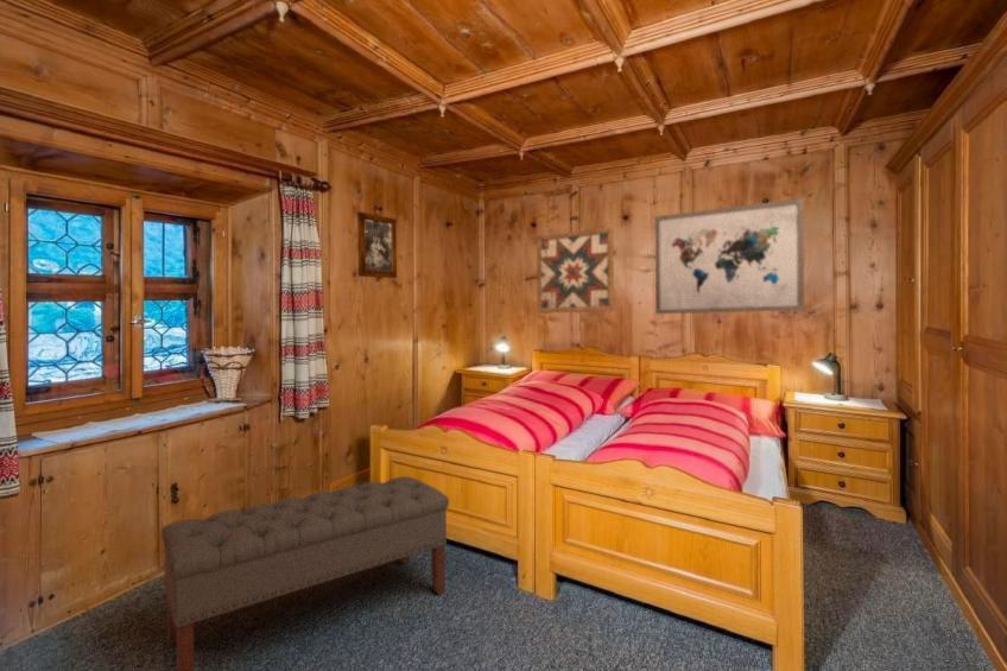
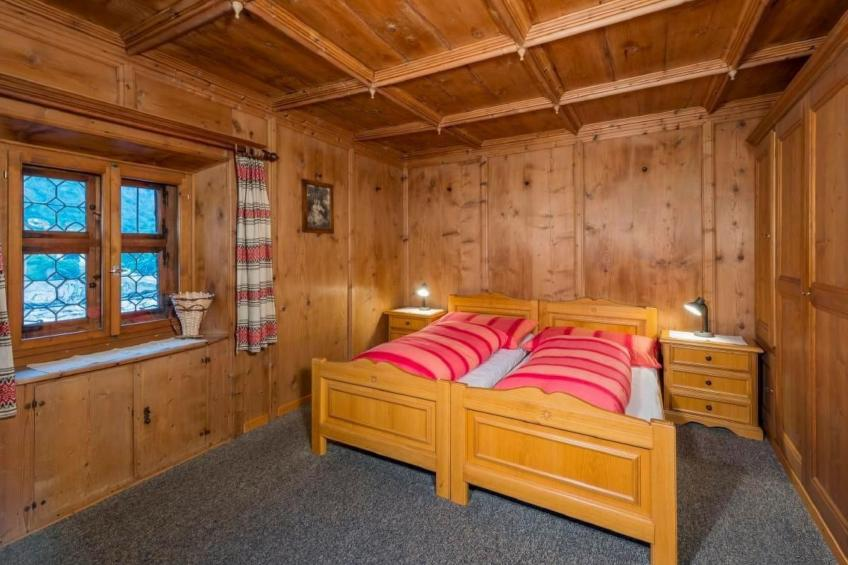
- bench [160,475,450,671]
- wall art [654,197,805,315]
- wall art [536,226,615,315]
